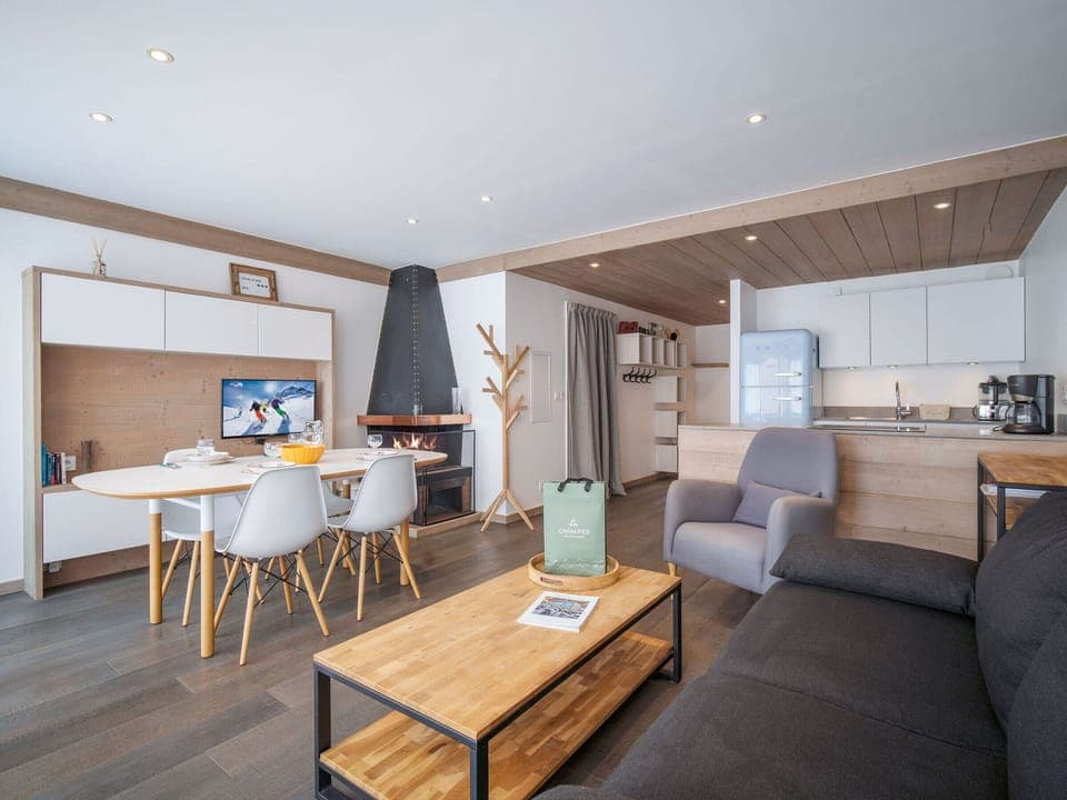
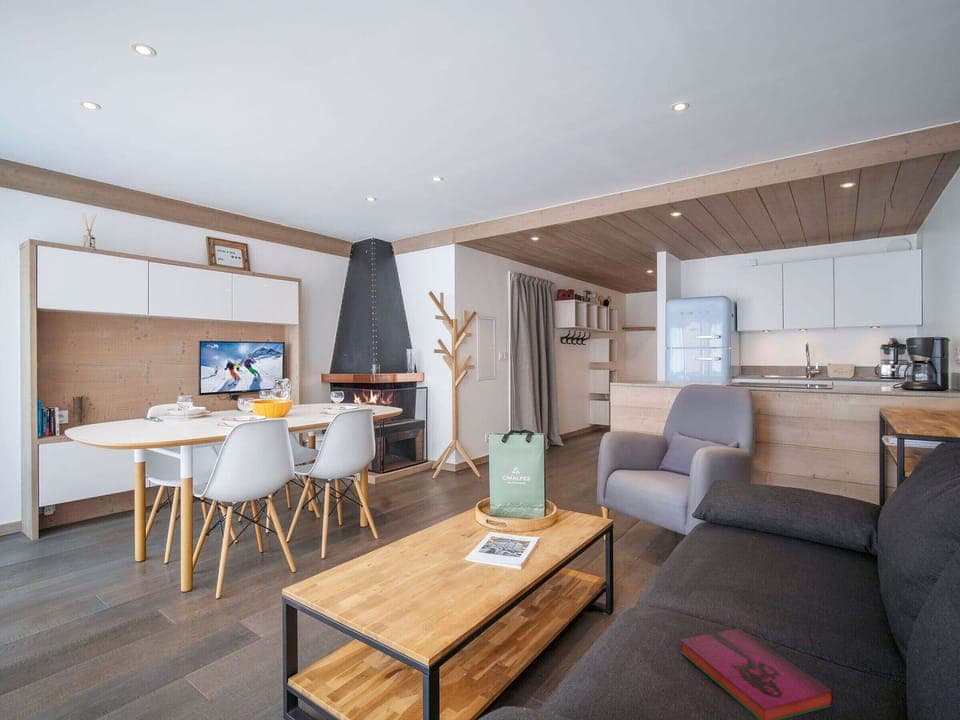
+ hardback book [679,627,835,720]
